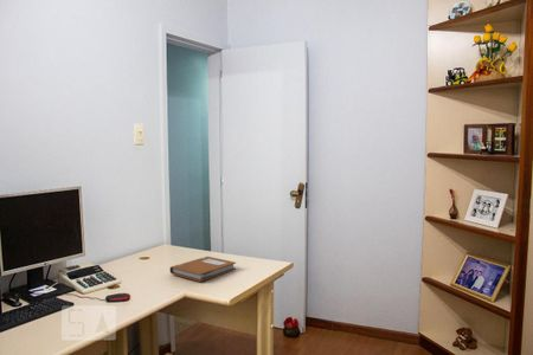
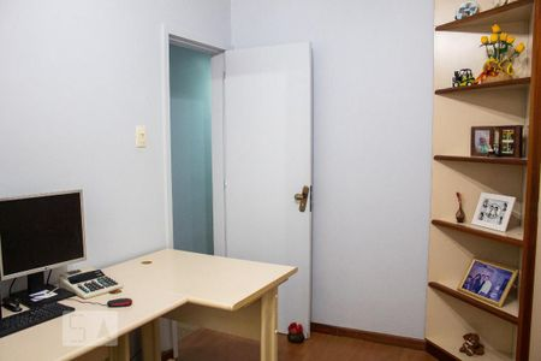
- notebook [169,256,237,283]
